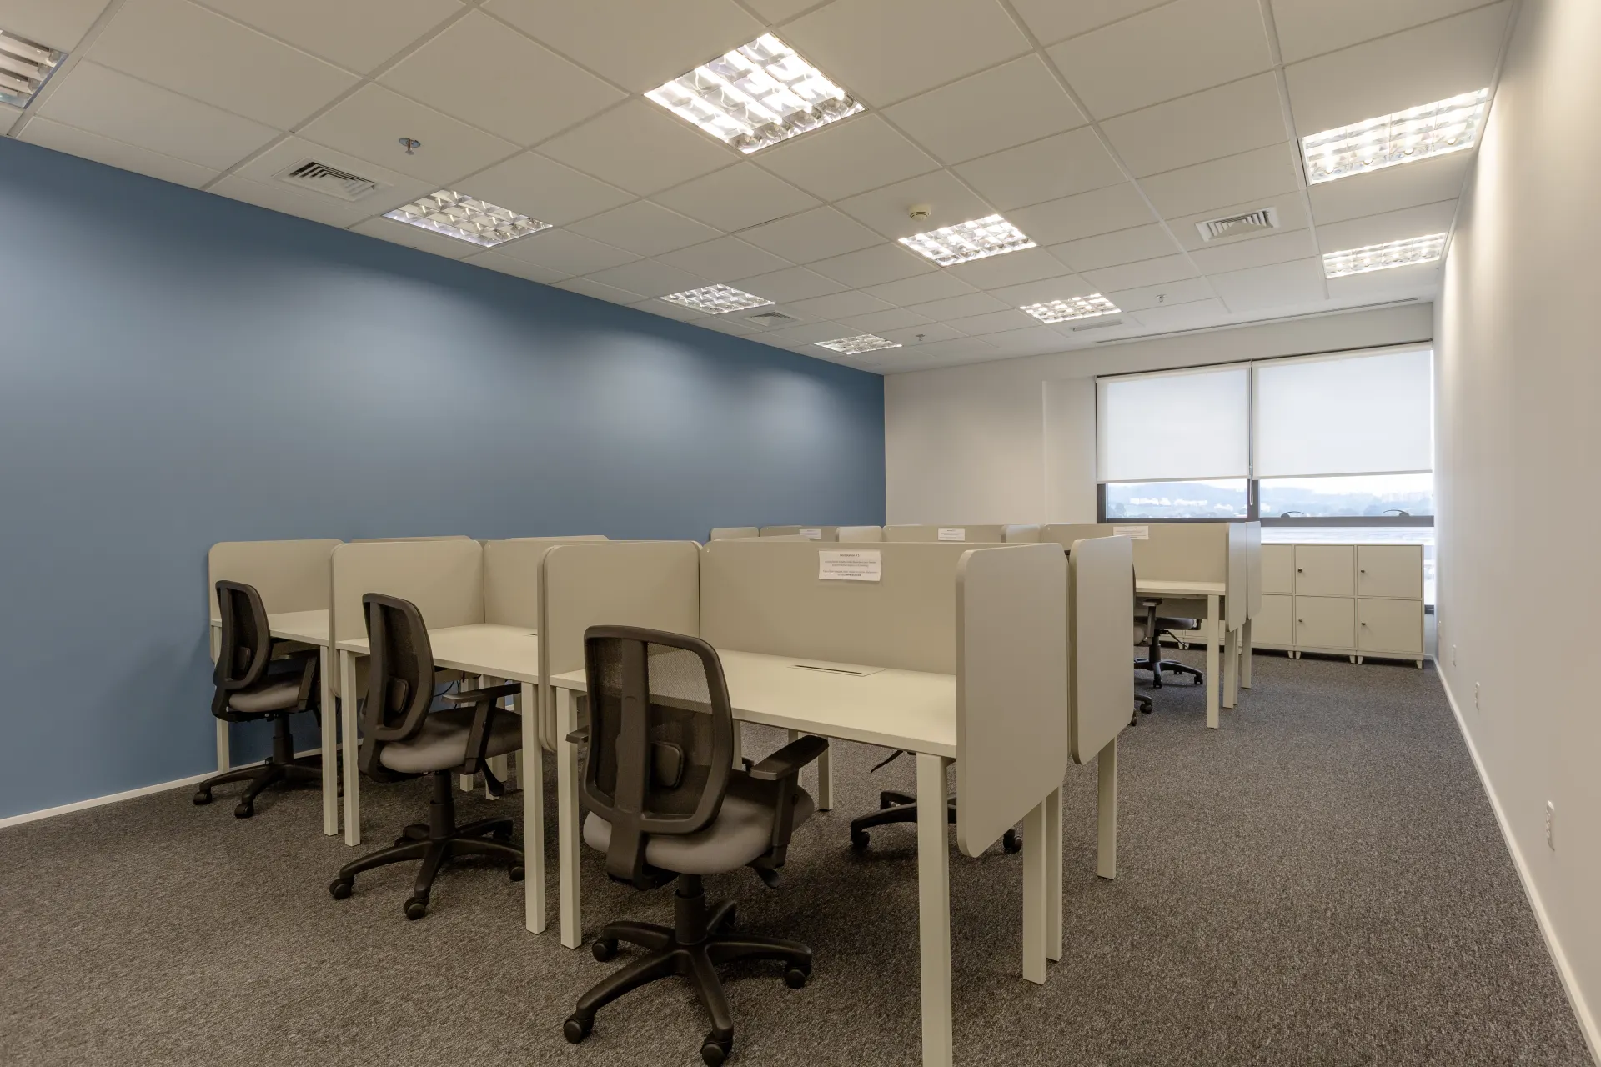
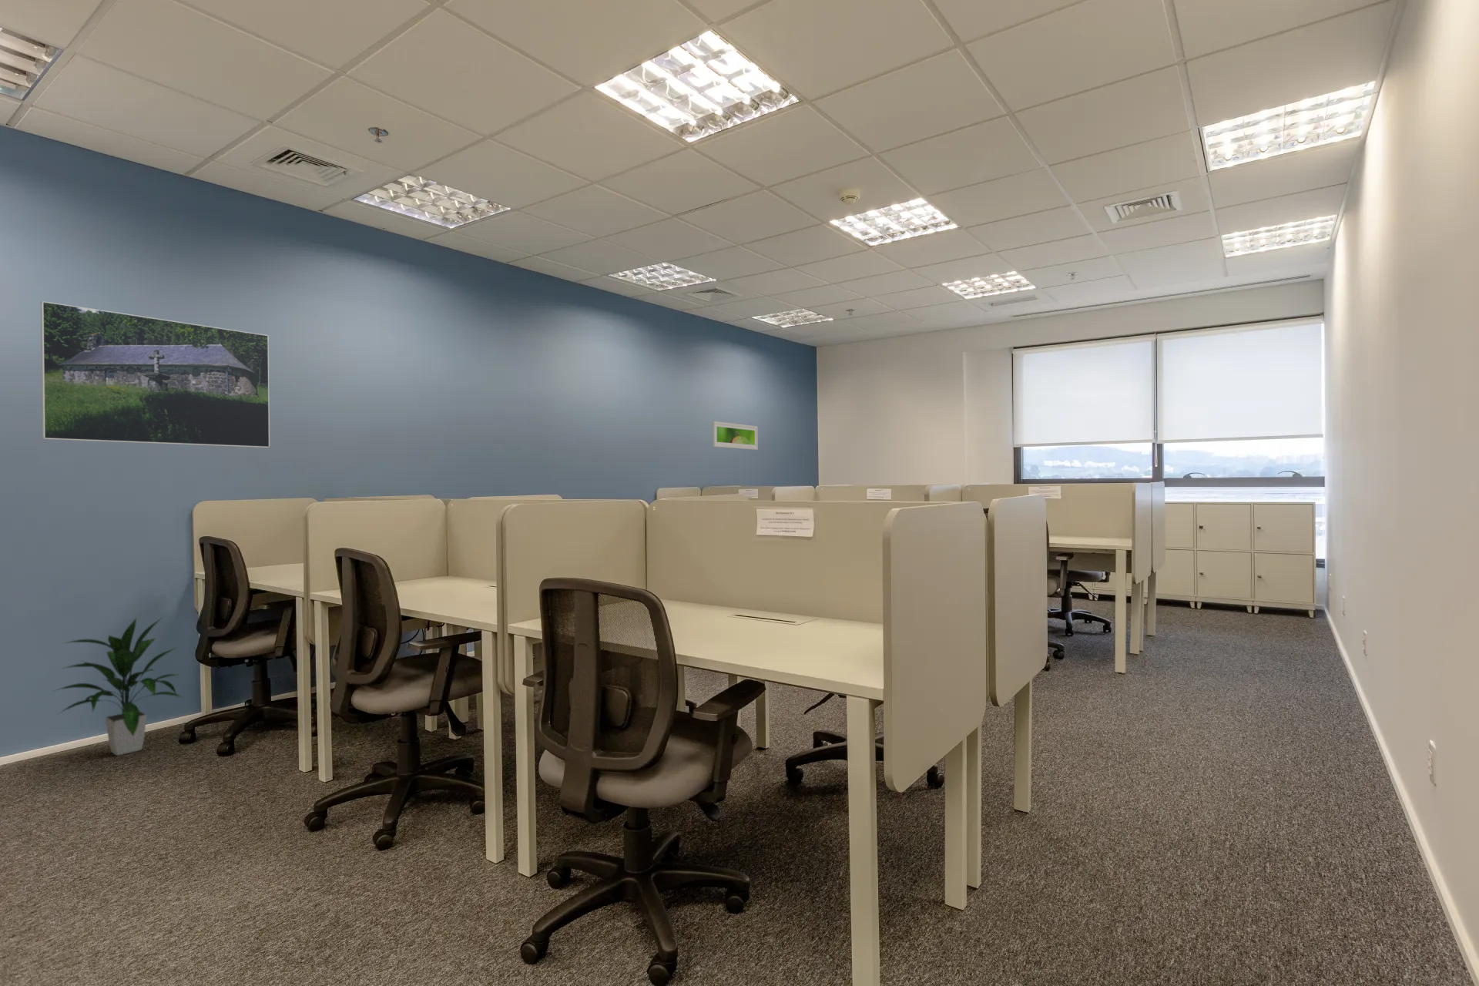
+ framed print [40,300,271,448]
+ indoor plant [53,615,184,756]
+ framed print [712,420,758,450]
